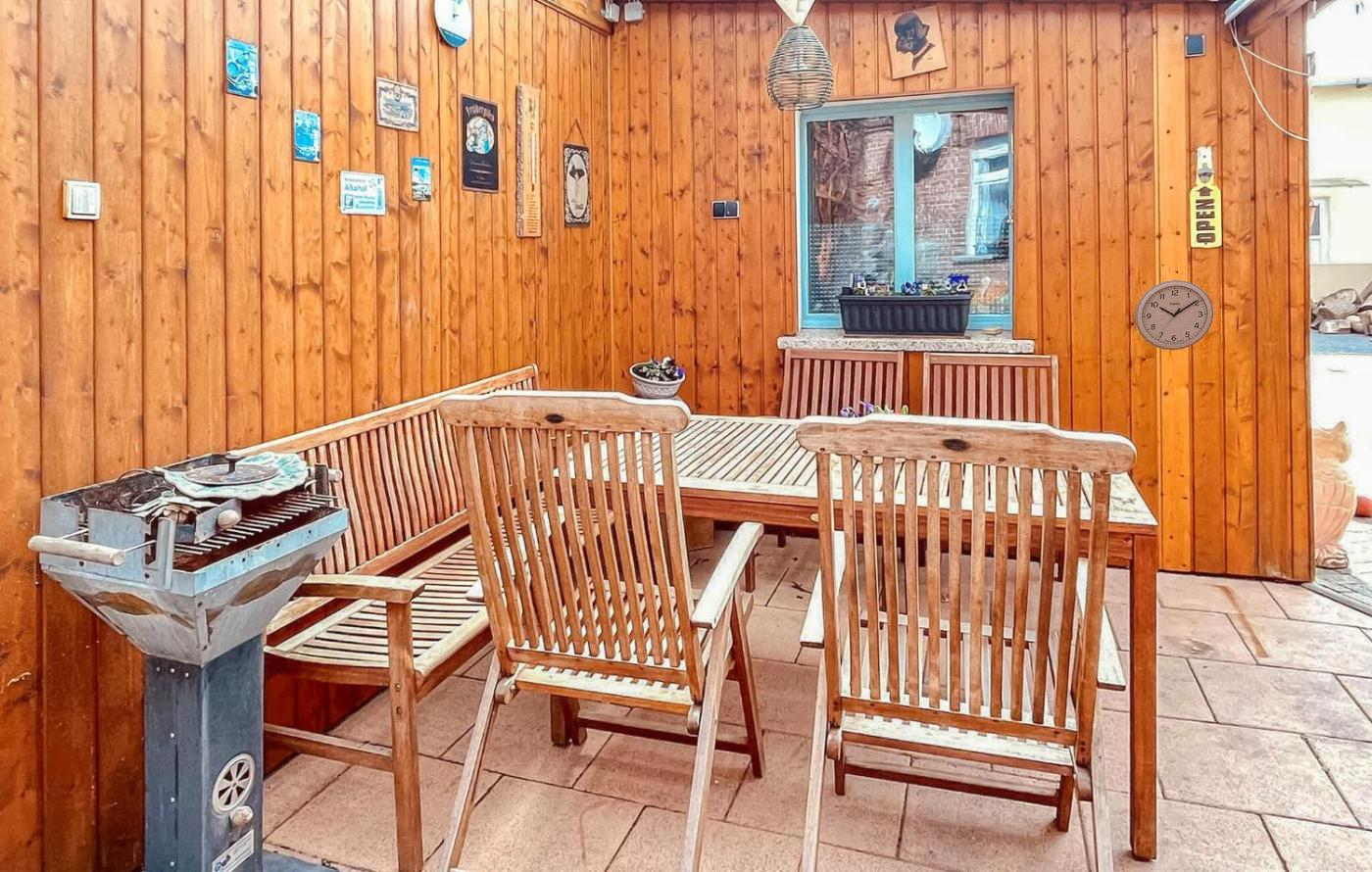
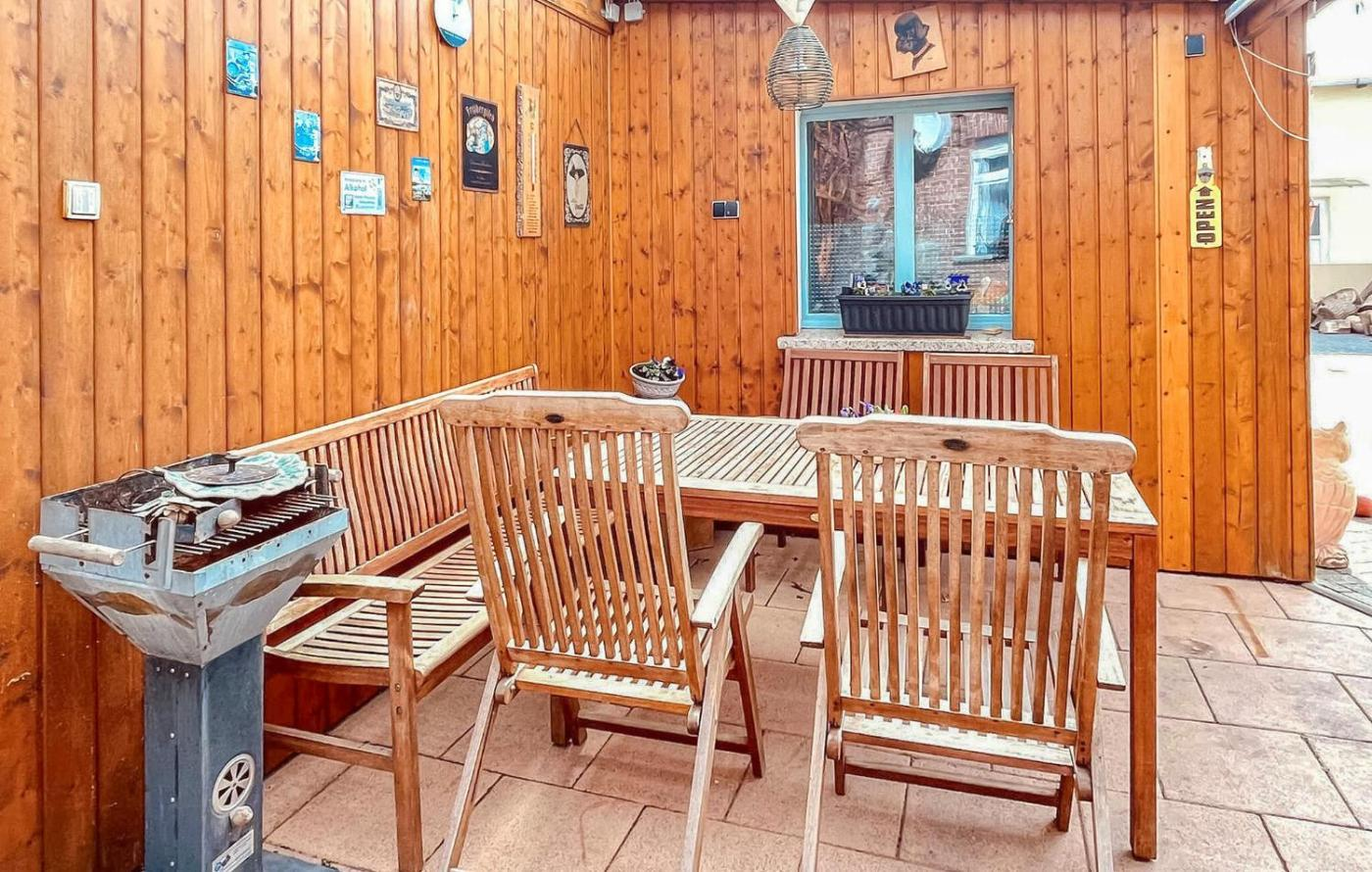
- wall clock [1134,279,1214,351]
